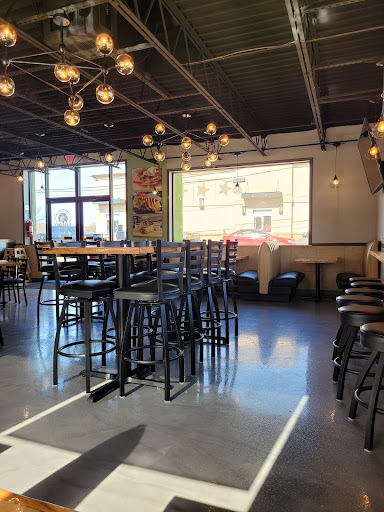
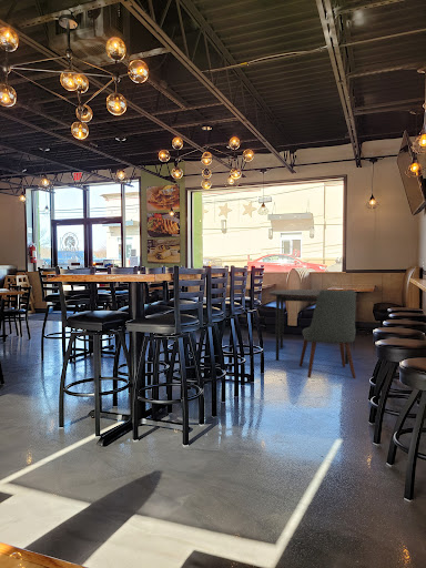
+ dining table [268,288,358,365]
+ chair [298,288,357,379]
